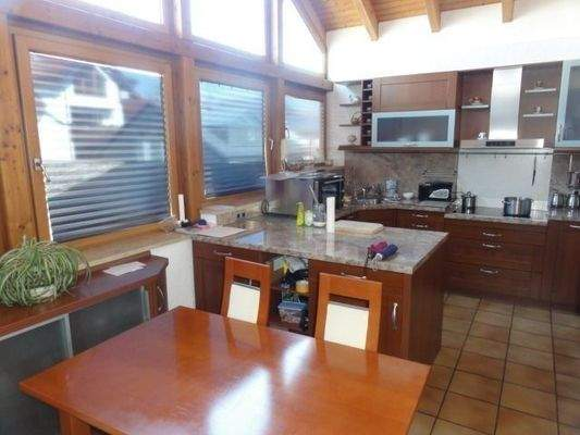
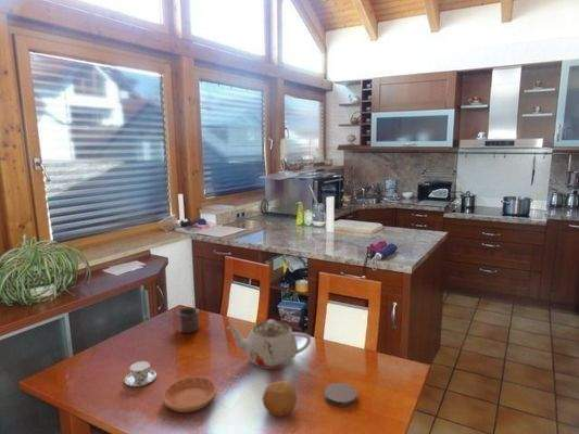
+ mug [167,306,200,334]
+ teacup [124,360,158,387]
+ saucer [162,375,218,413]
+ coaster [324,382,358,407]
+ teapot [226,318,312,370]
+ fruit [262,380,298,418]
